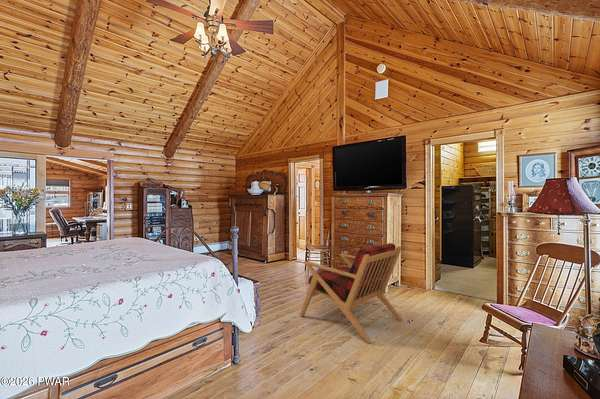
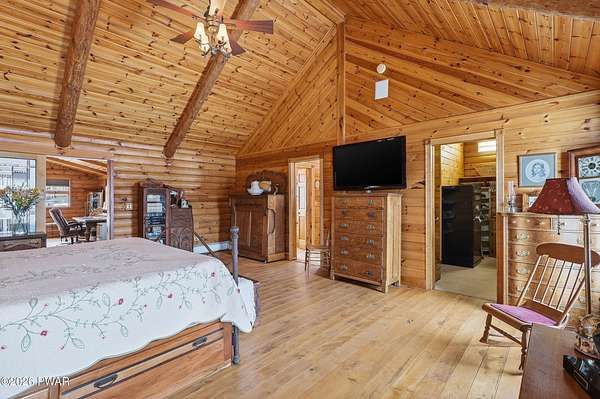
- armchair [299,242,404,344]
